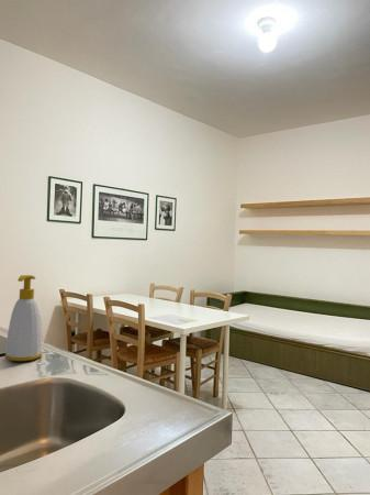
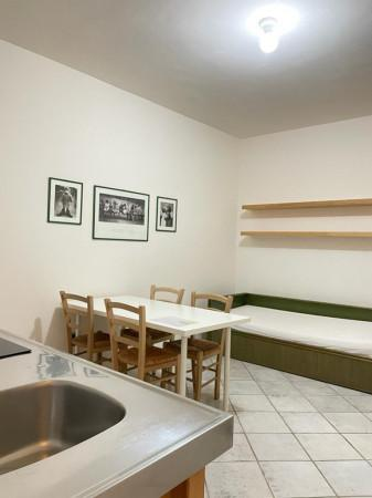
- soap bottle [4,274,44,362]
